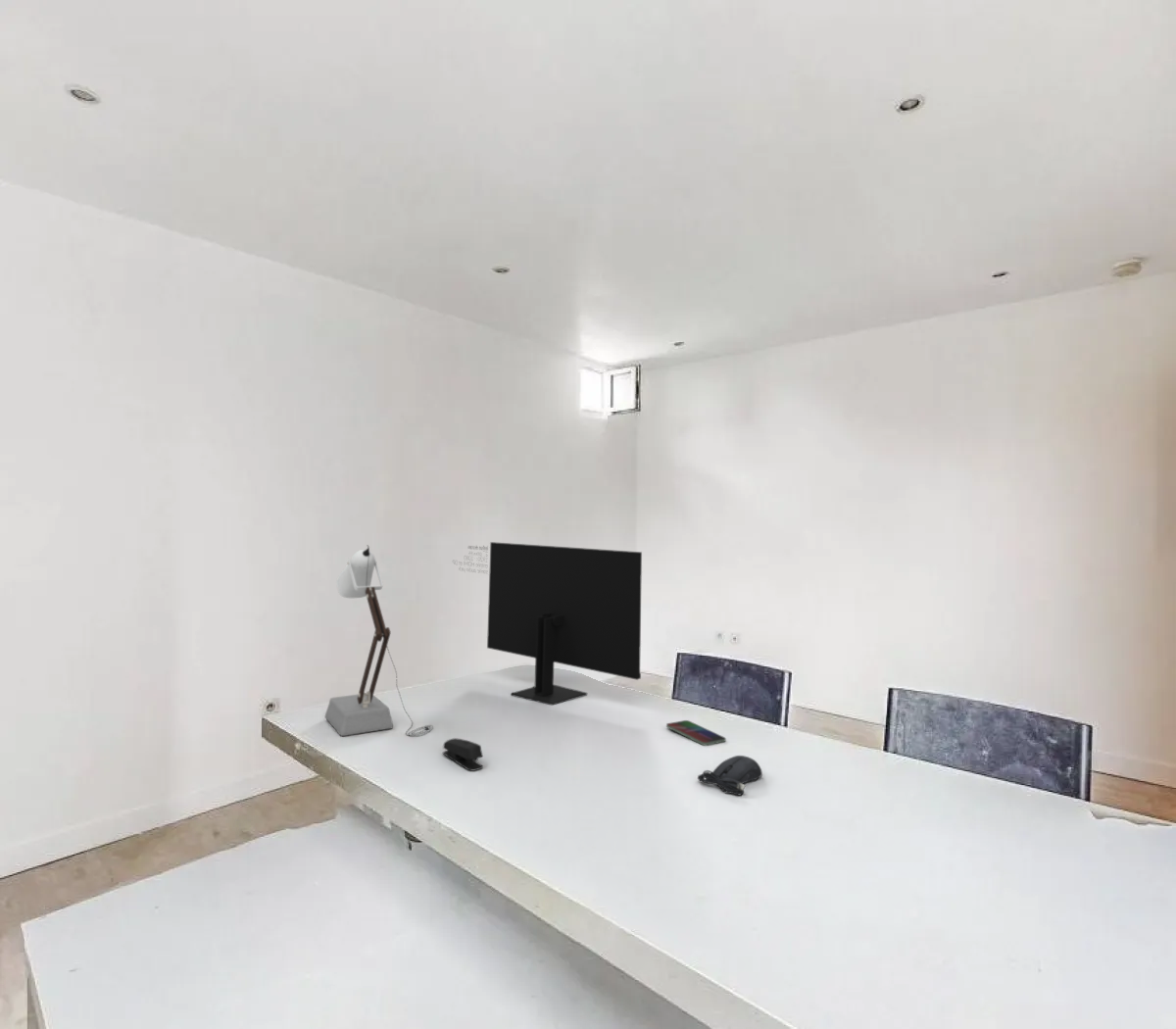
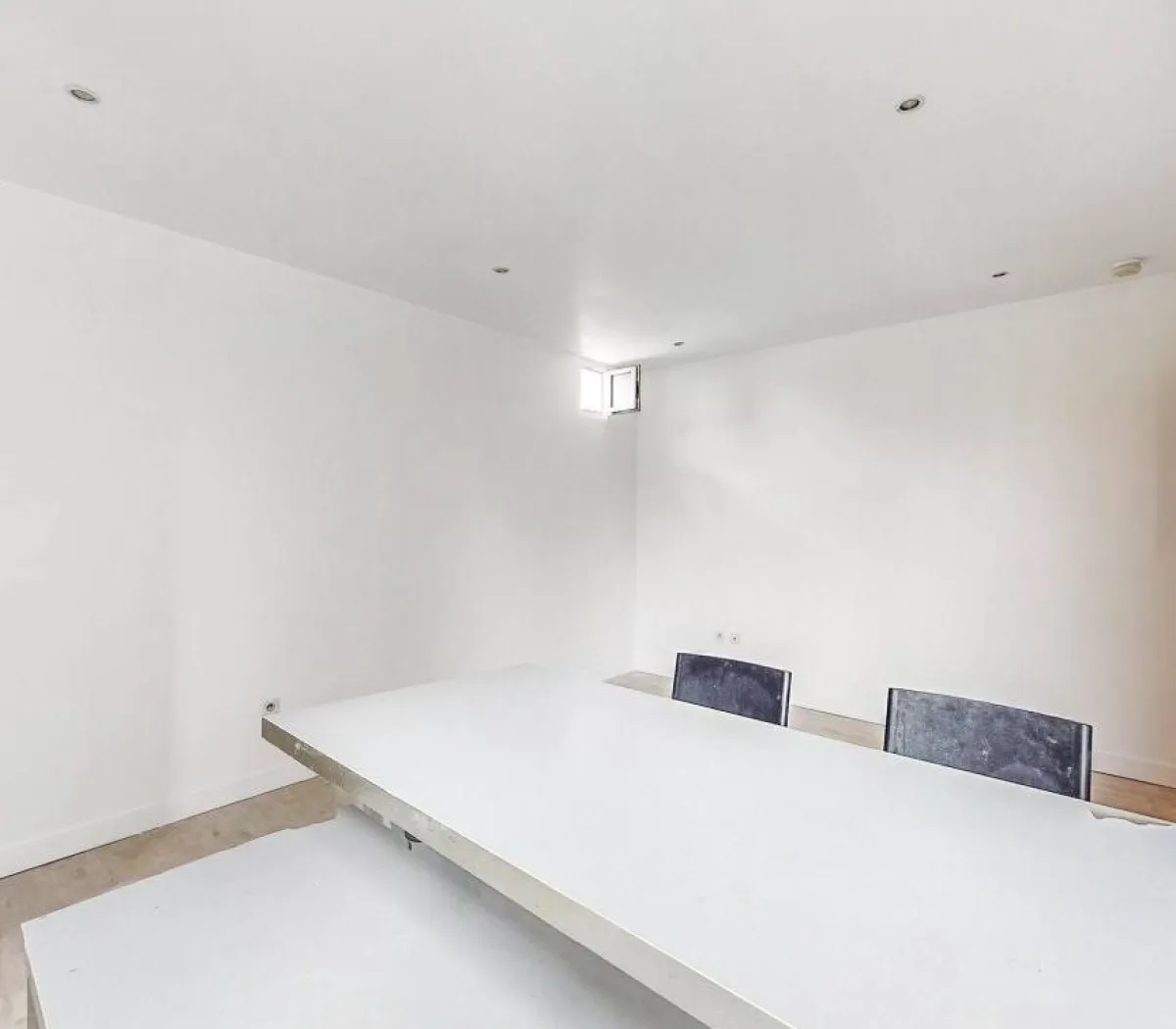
- desk lamp [324,544,434,738]
- computer mouse [697,755,763,796]
- smartphone [665,719,727,747]
- stapler [442,737,484,771]
- computer monitor [453,541,643,707]
